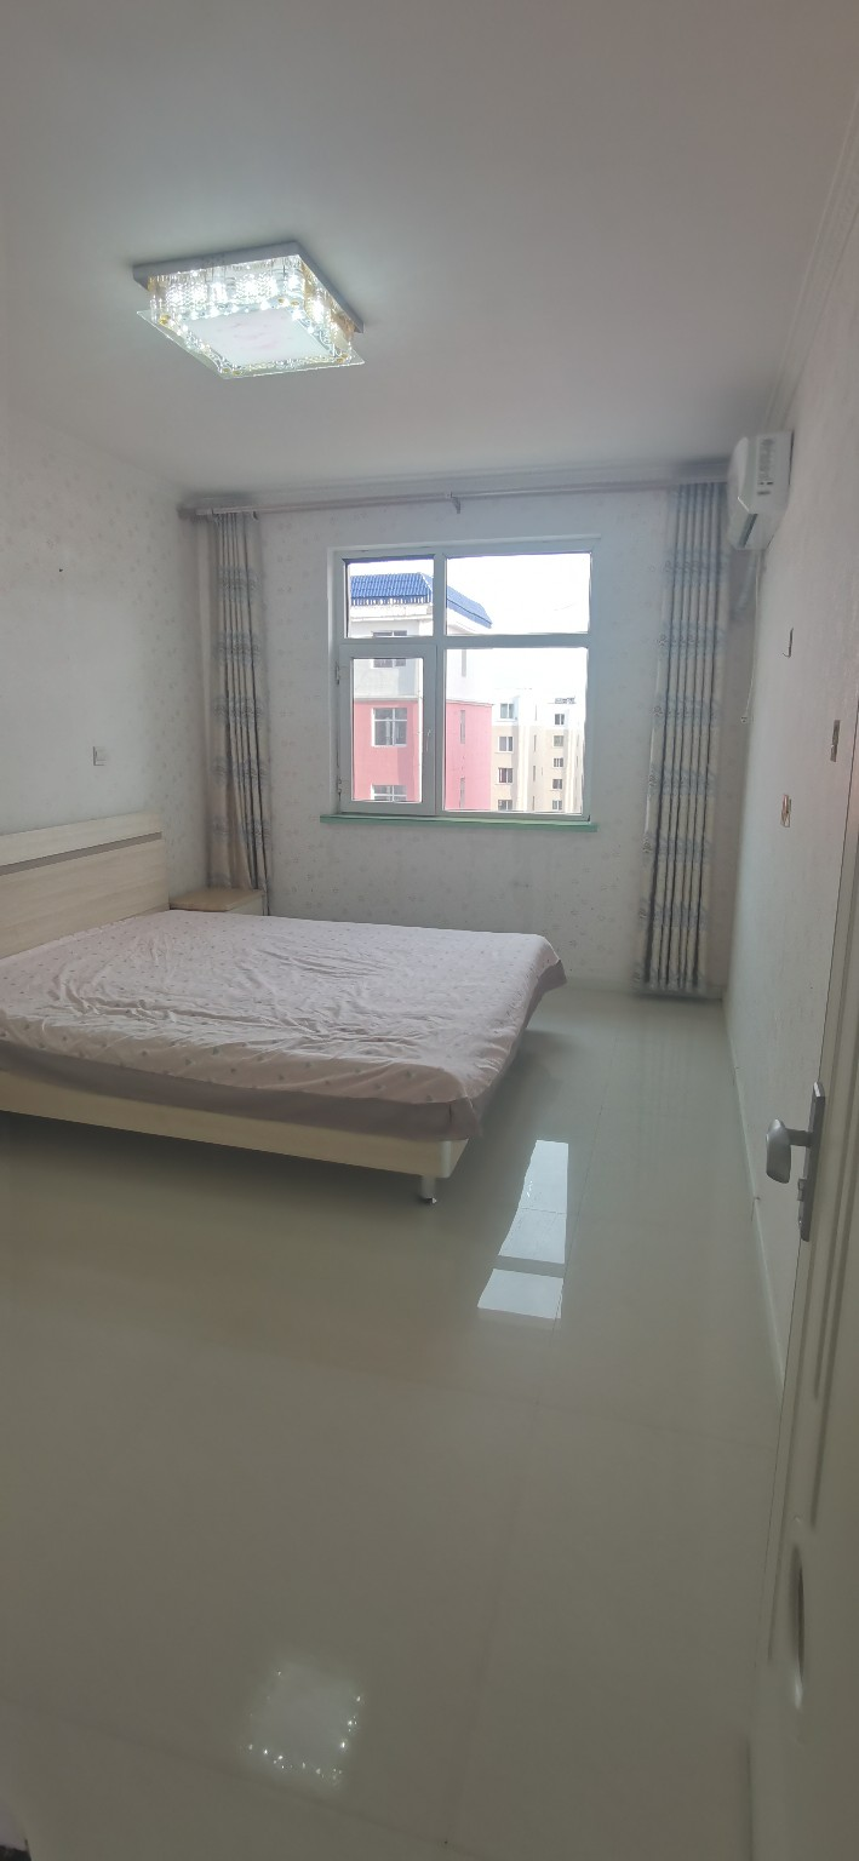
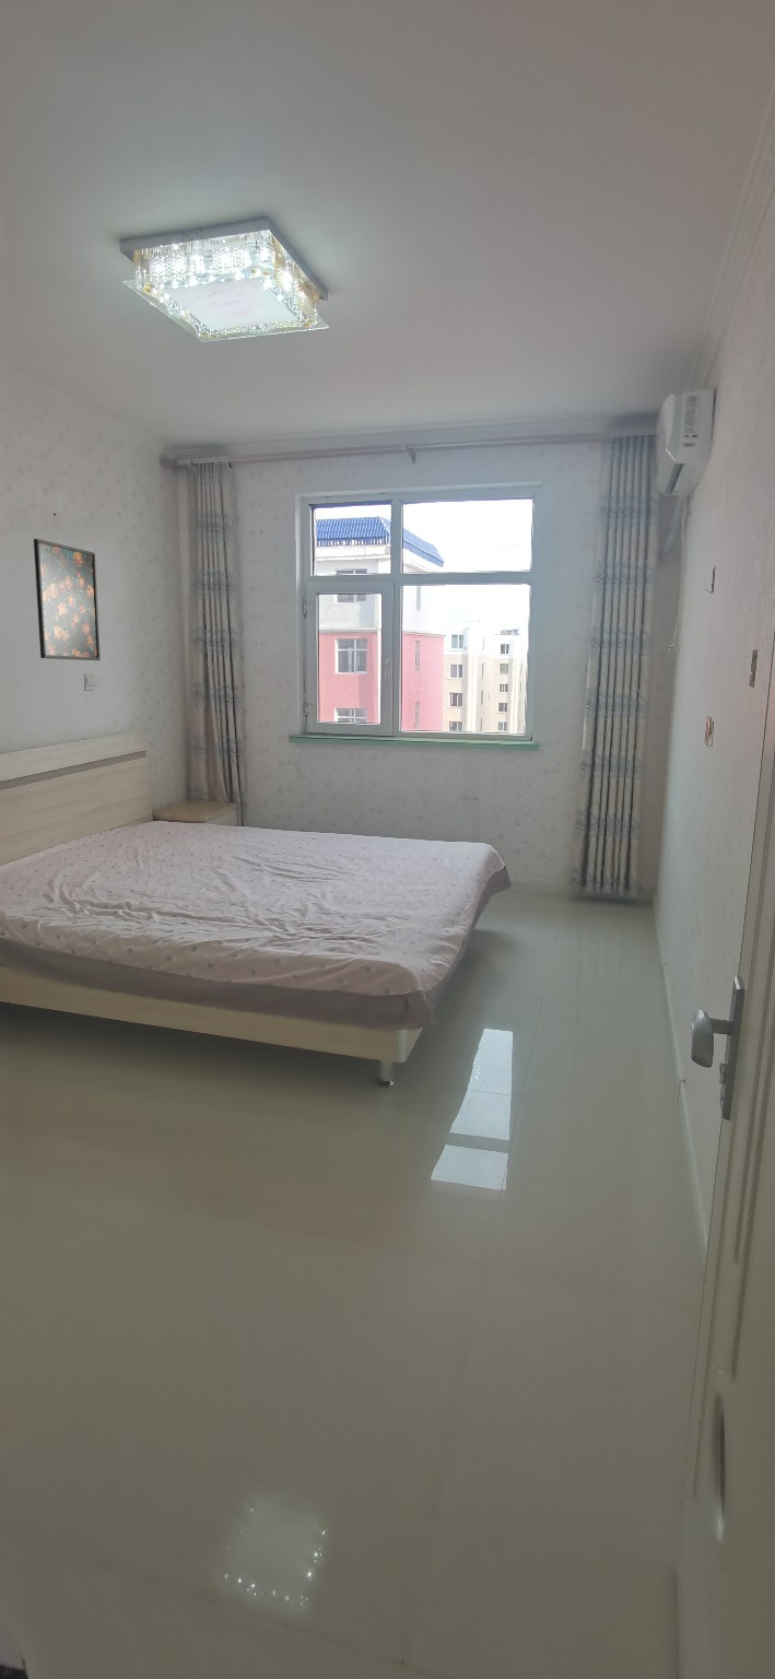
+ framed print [33,538,102,661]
